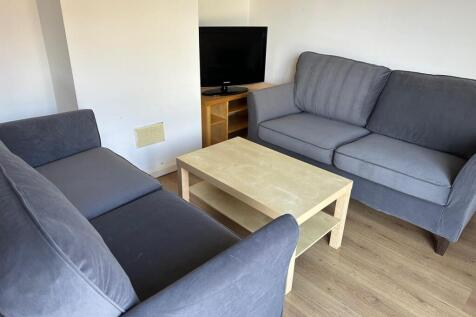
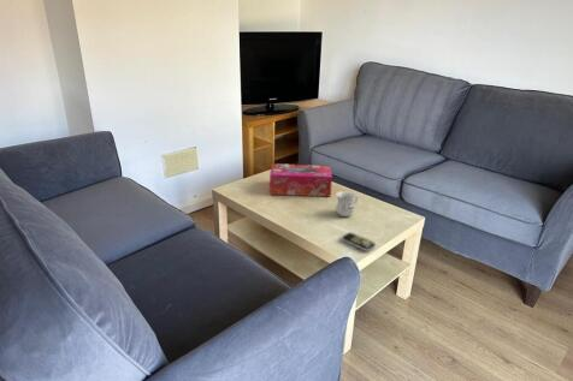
+ mug [335,190,359,218]
+ remote control [341,231,377,252]
+ tissue box [268,162,333,197]
